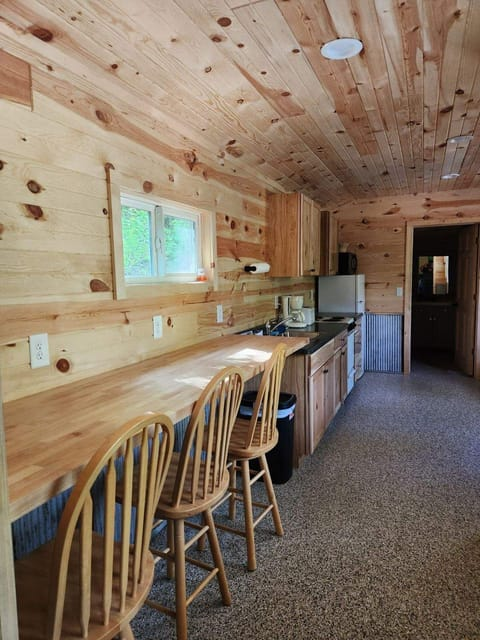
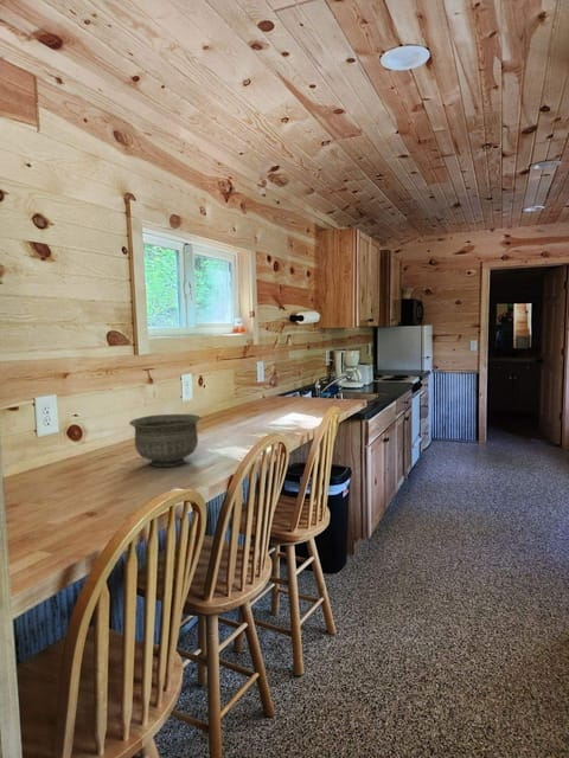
+ bowl [128,413,203,468]
